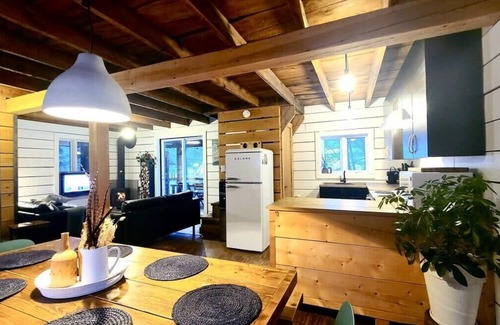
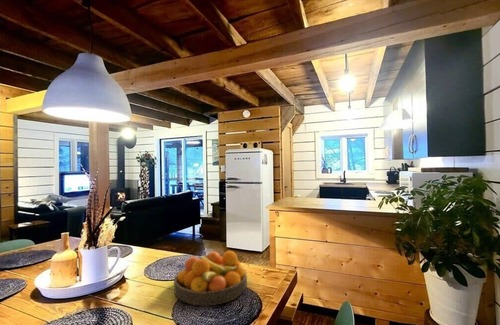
+ fruit bowl [173,250,248,307]
